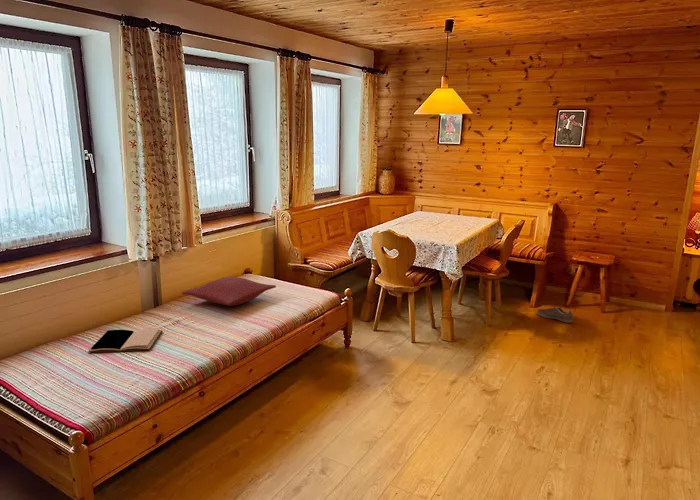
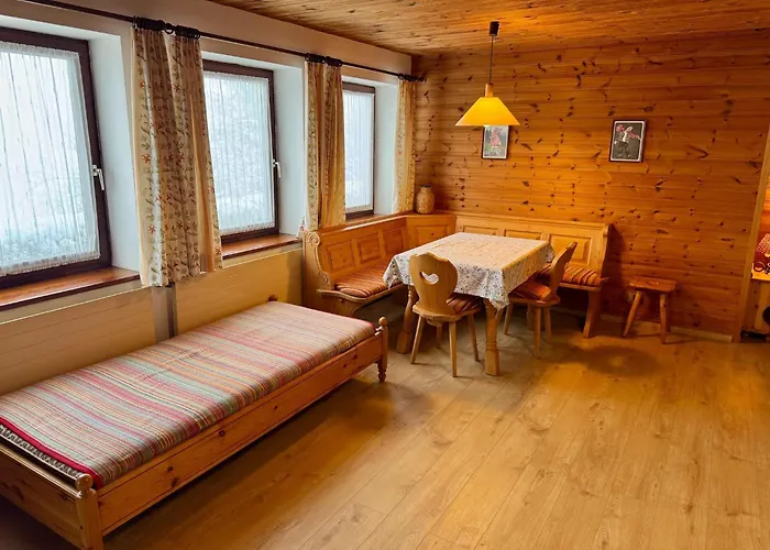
- pillow [181,275,277,307]
- book [87,327,164,354]
- sneaker [536,306,574,324]
